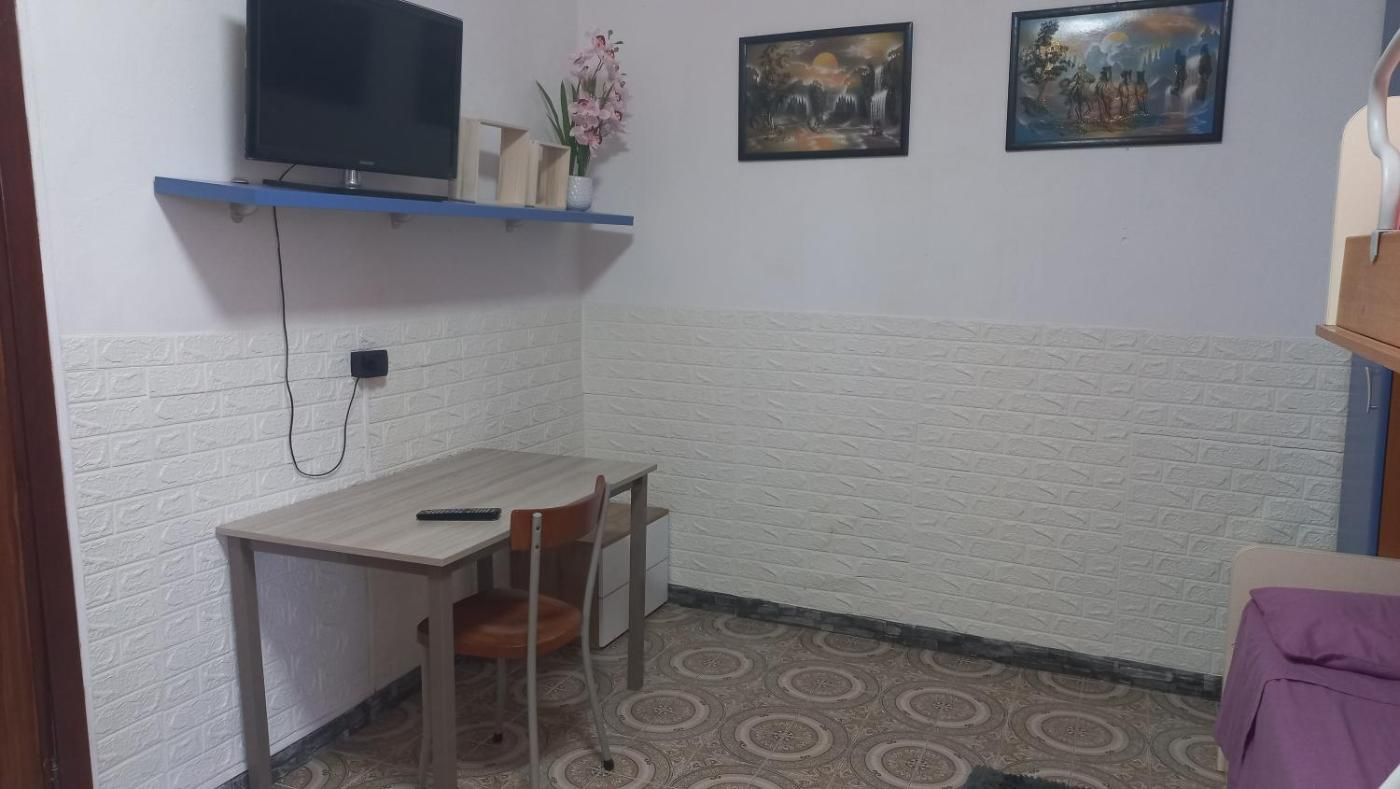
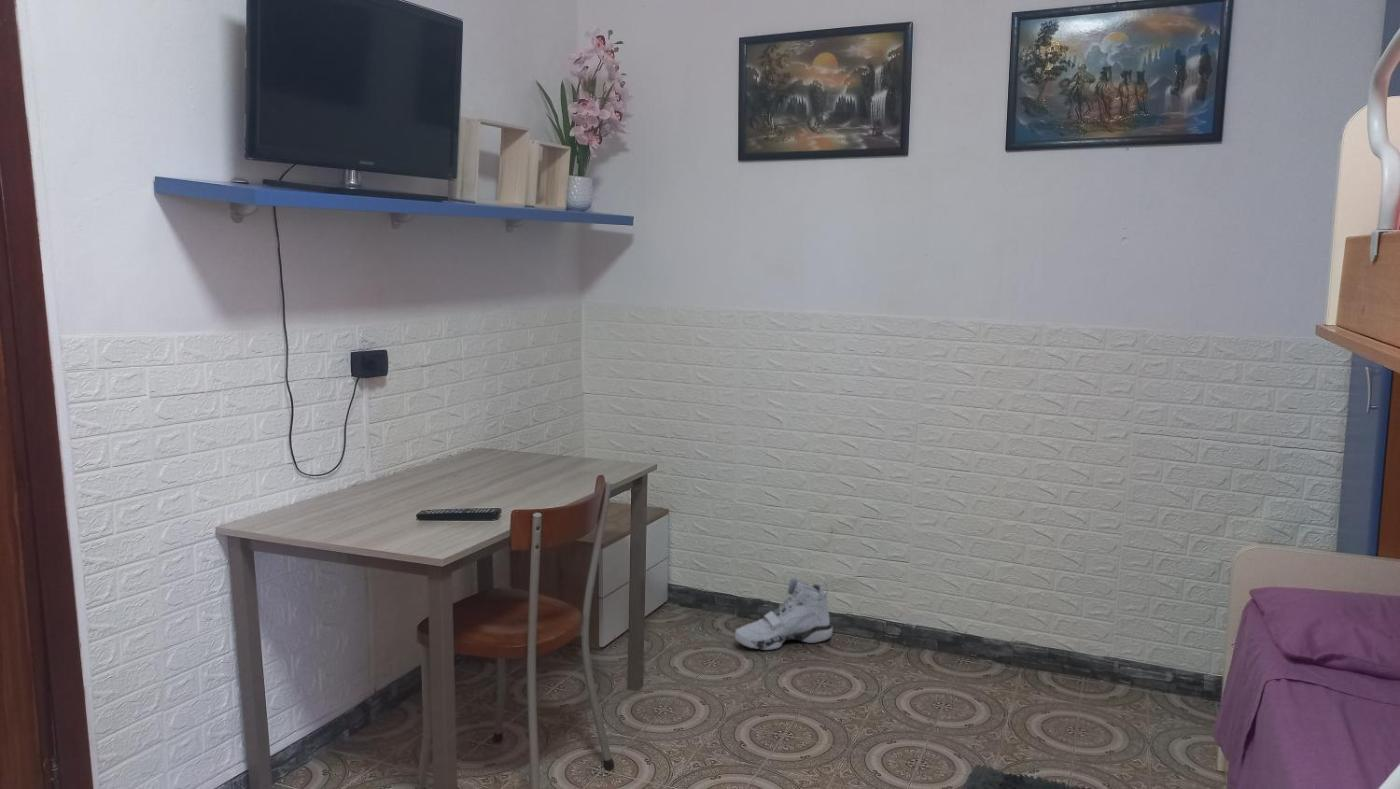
+ sneaker [734,578,833,651]
